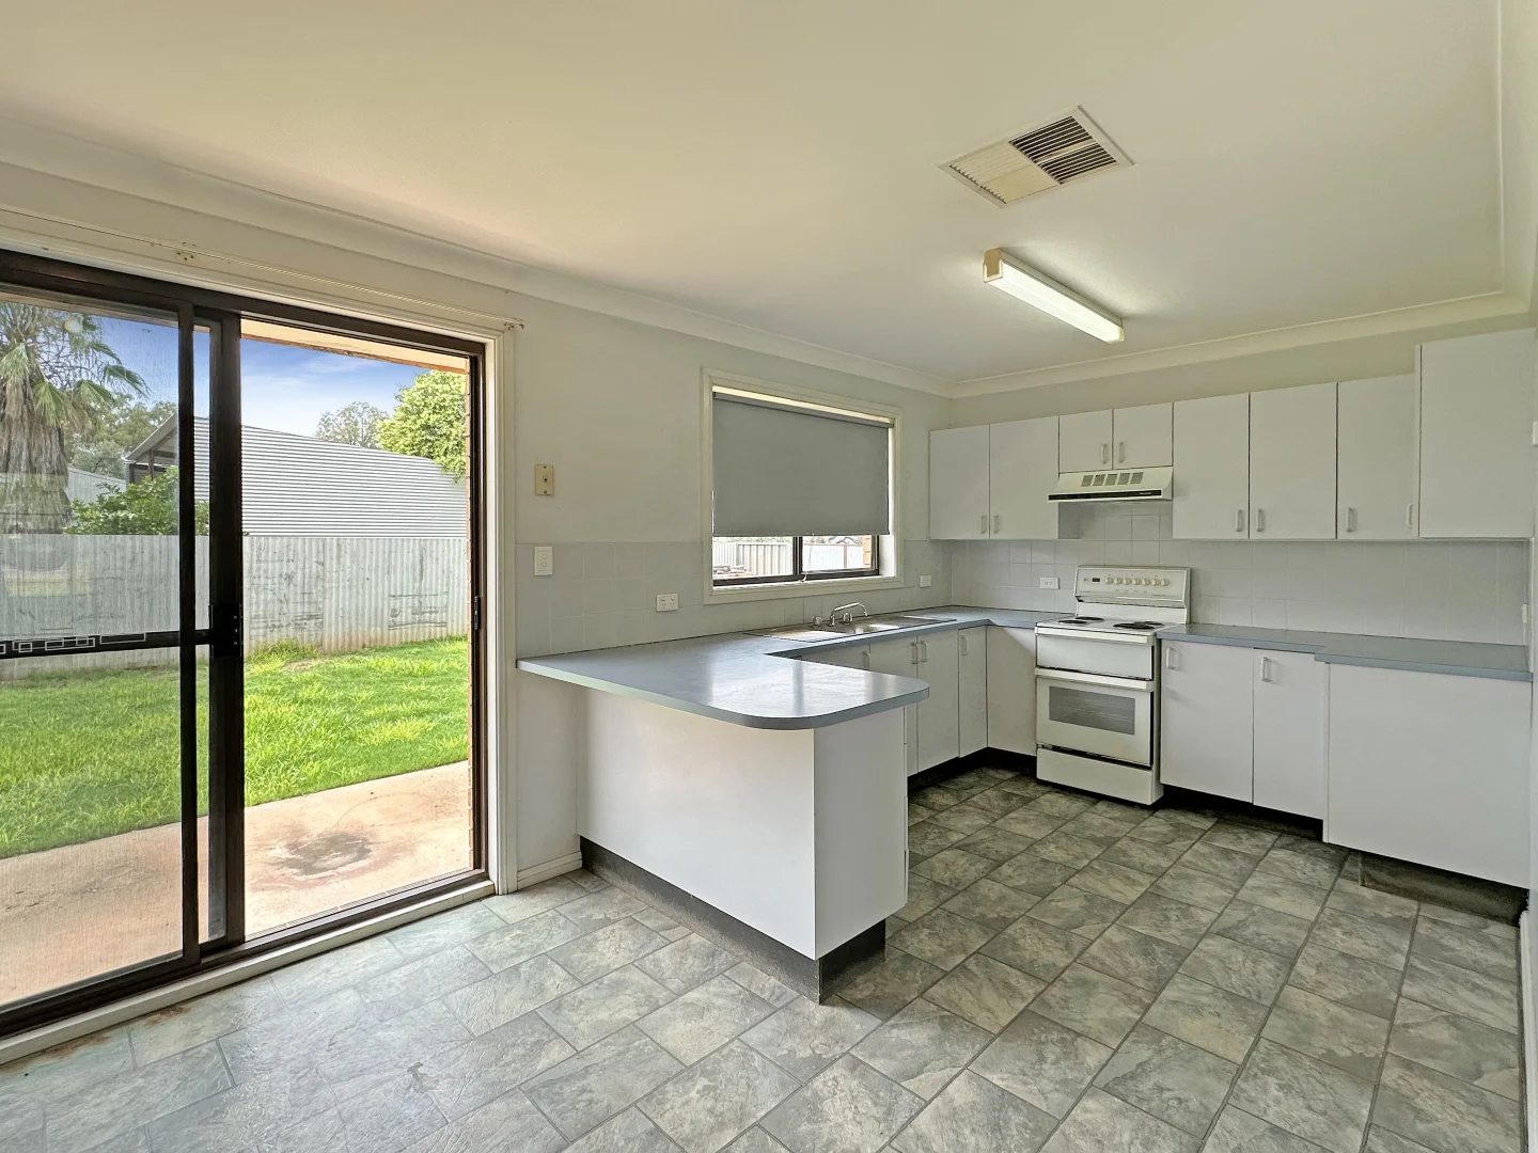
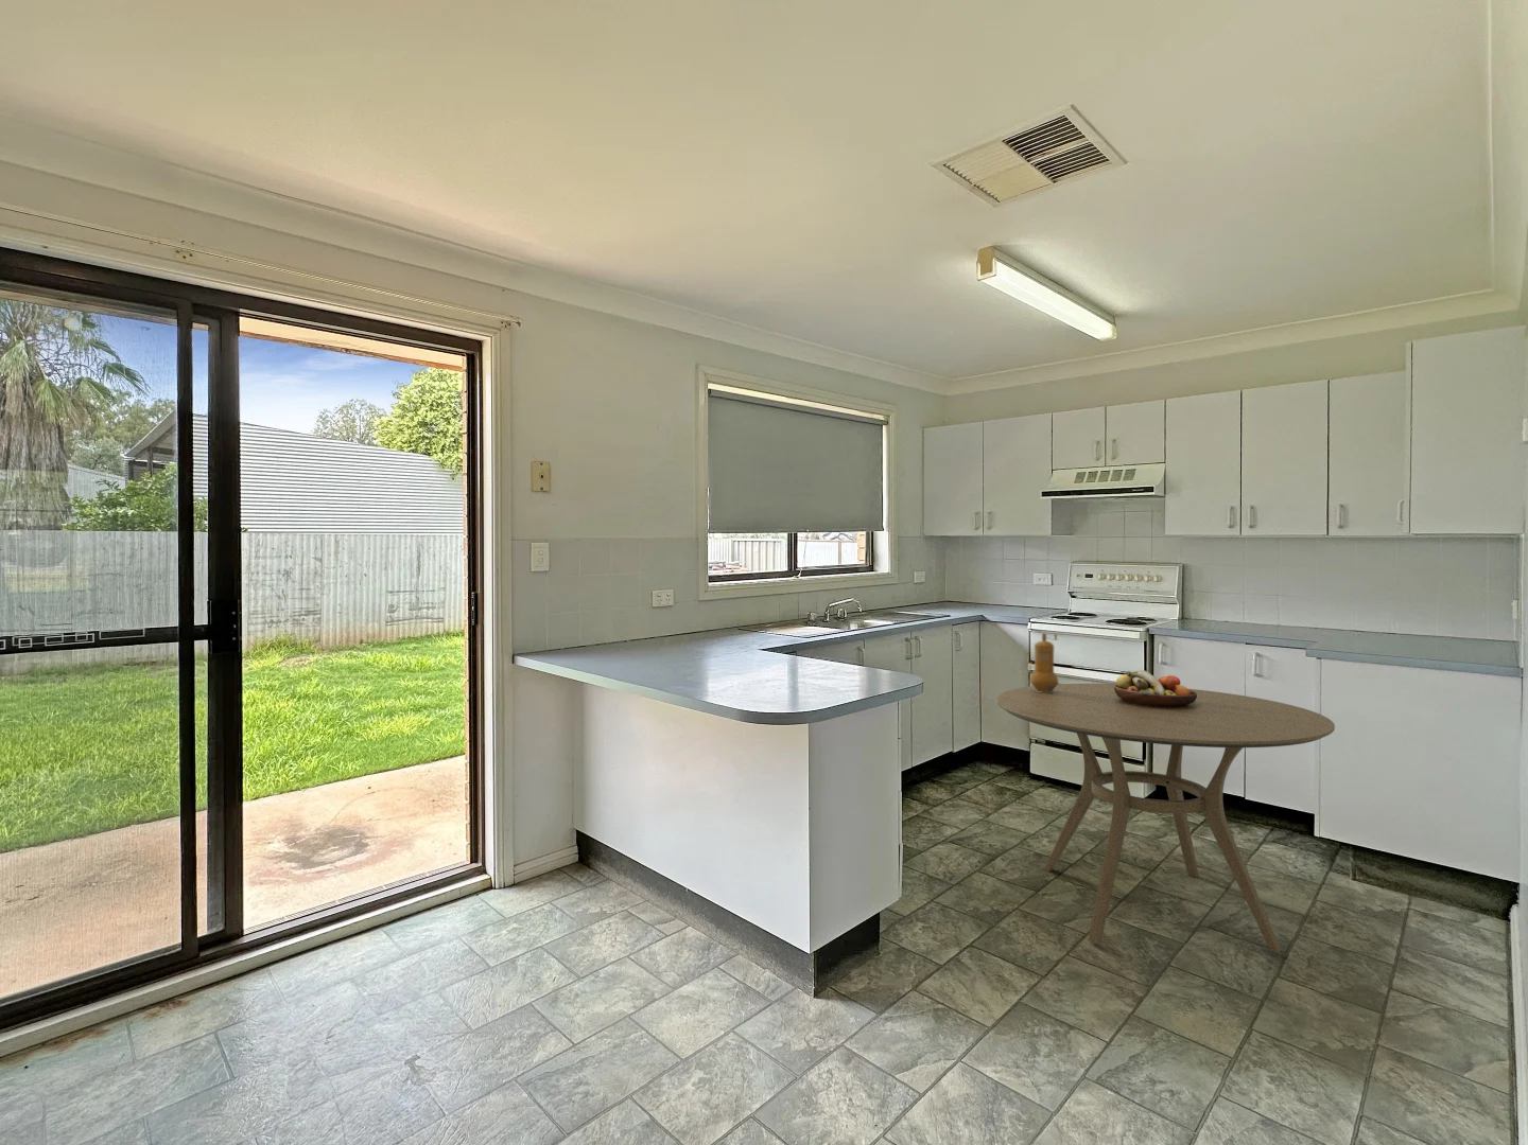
+ pepper mill [1029,631,1059,693]
+ dining table [996,683,1335,954]
+ fruit bowl [1114,669,1197,707]
